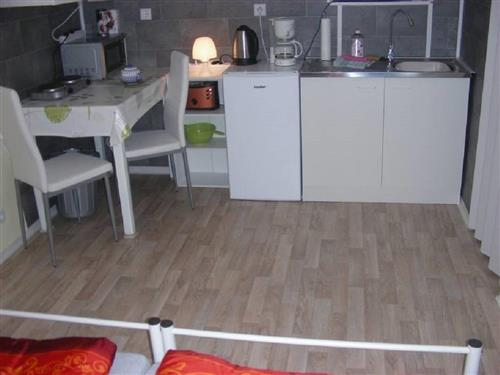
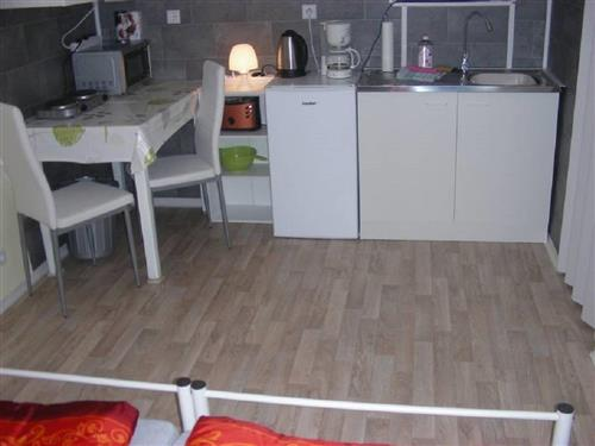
- teapot [117,63,146,85]
